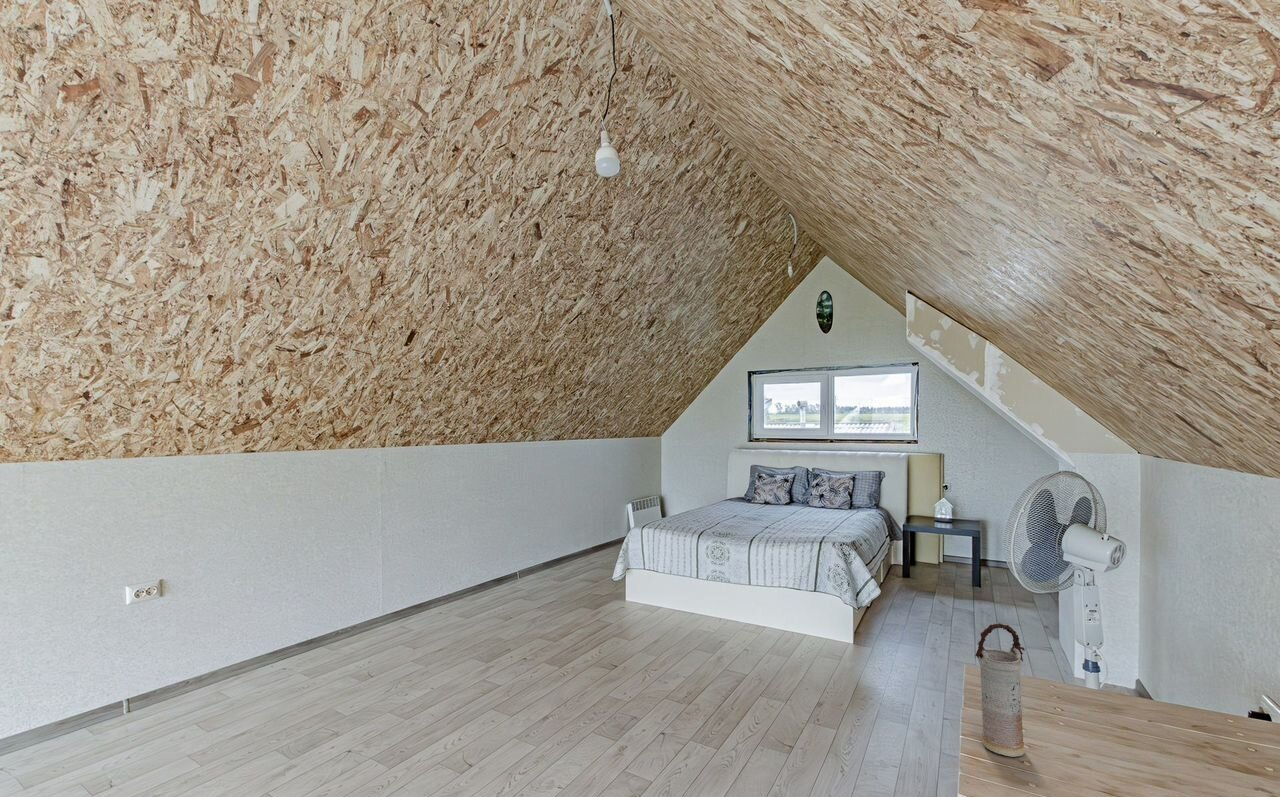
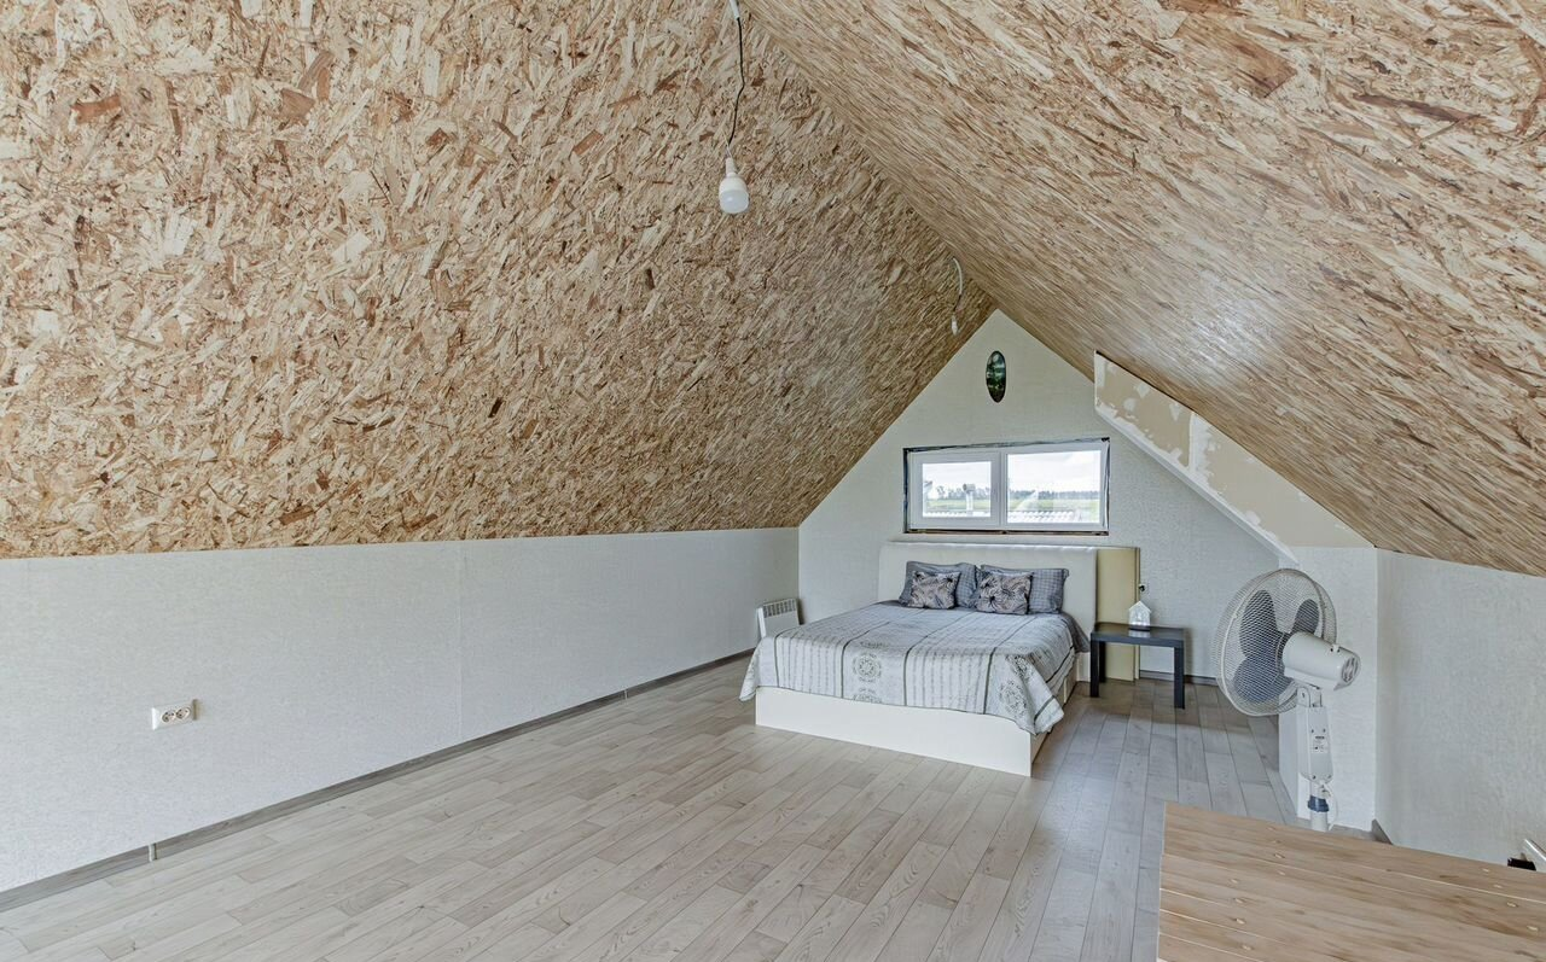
- vase [974,622,1025,758]
